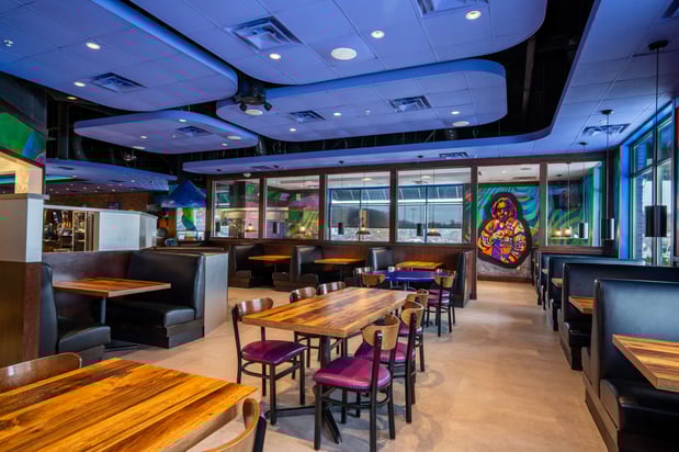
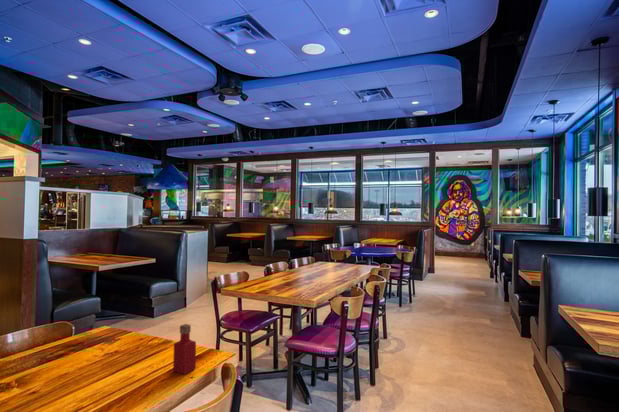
+ tabasco sauce [172,323,197,375]
